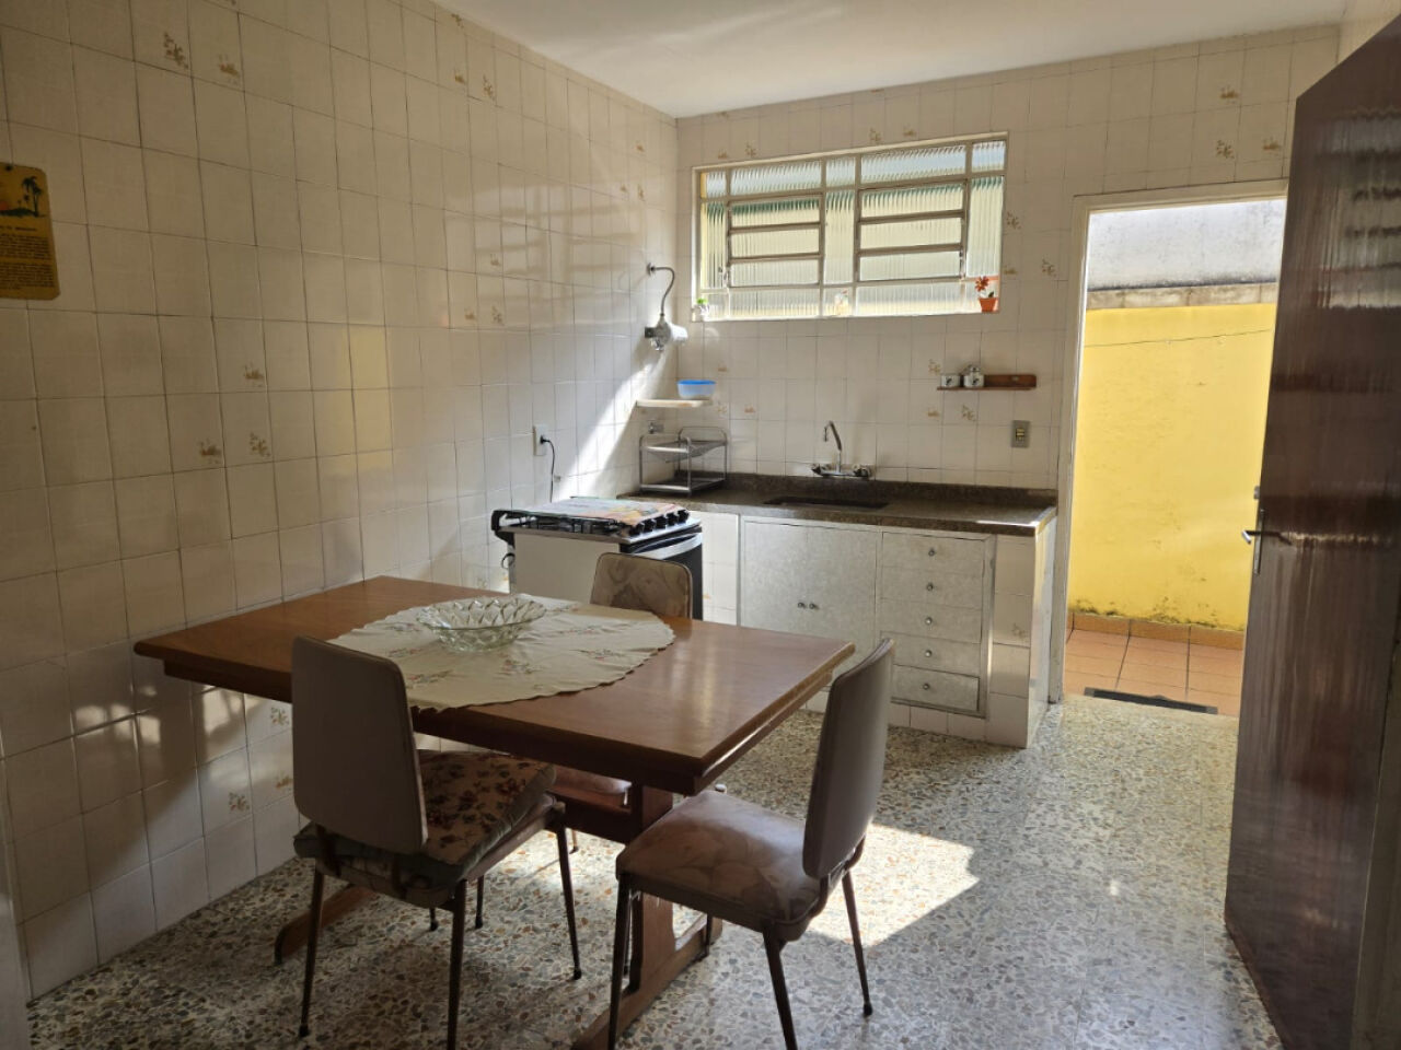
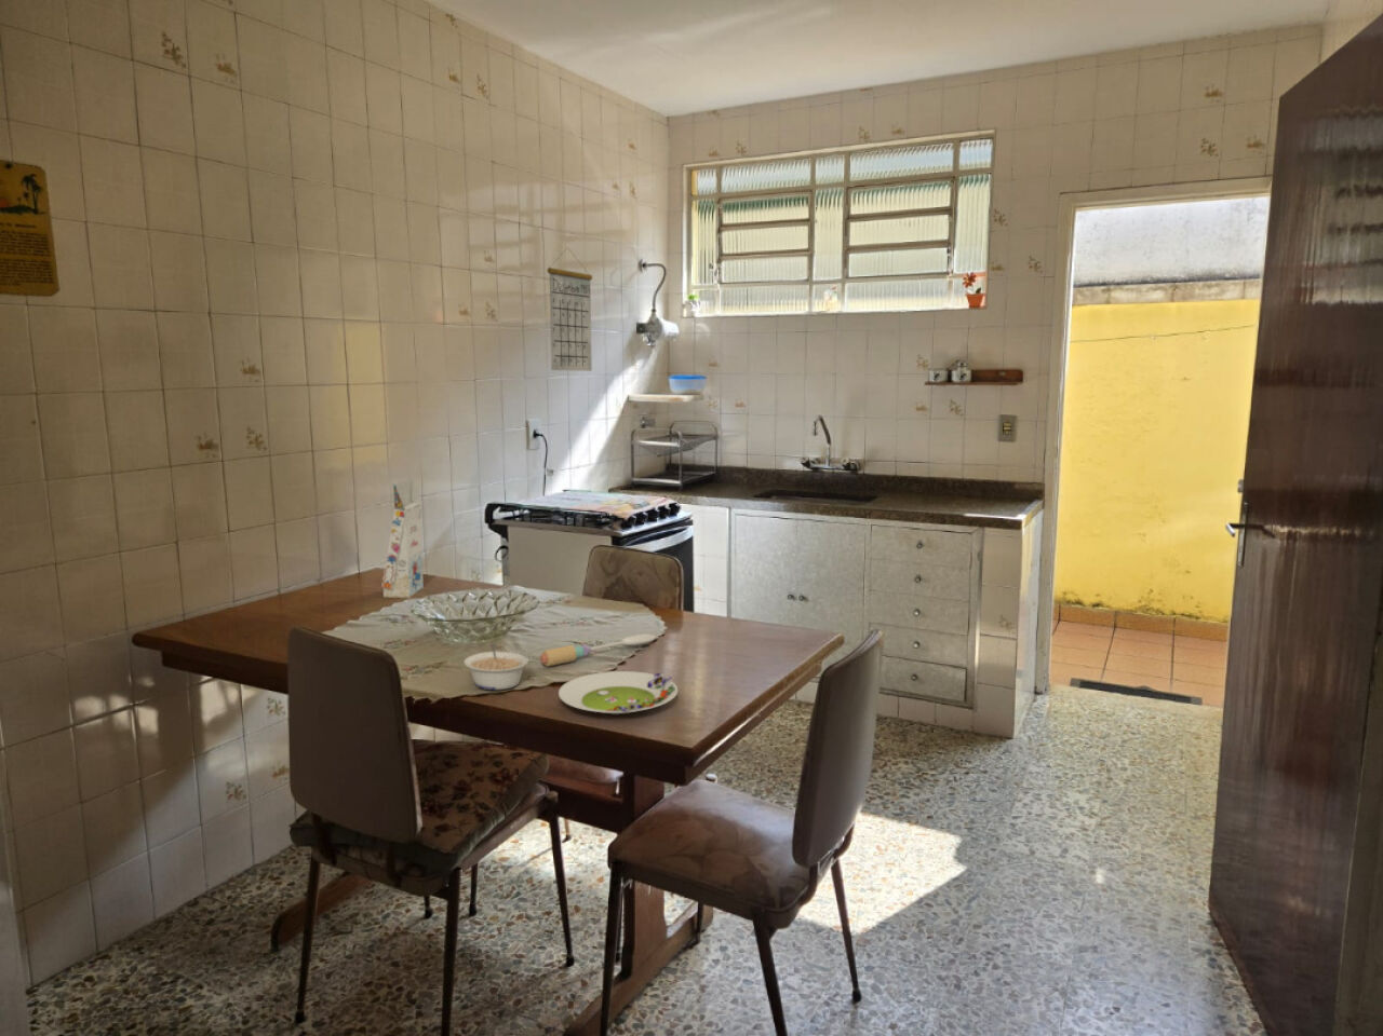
+ legume [464,642,529,691]
+ salad plate [558,670,678,715]
+ calendar [547,246,593,372]
+ gift box [380,477,425,599]
+ spoon [539,633,656,667]
